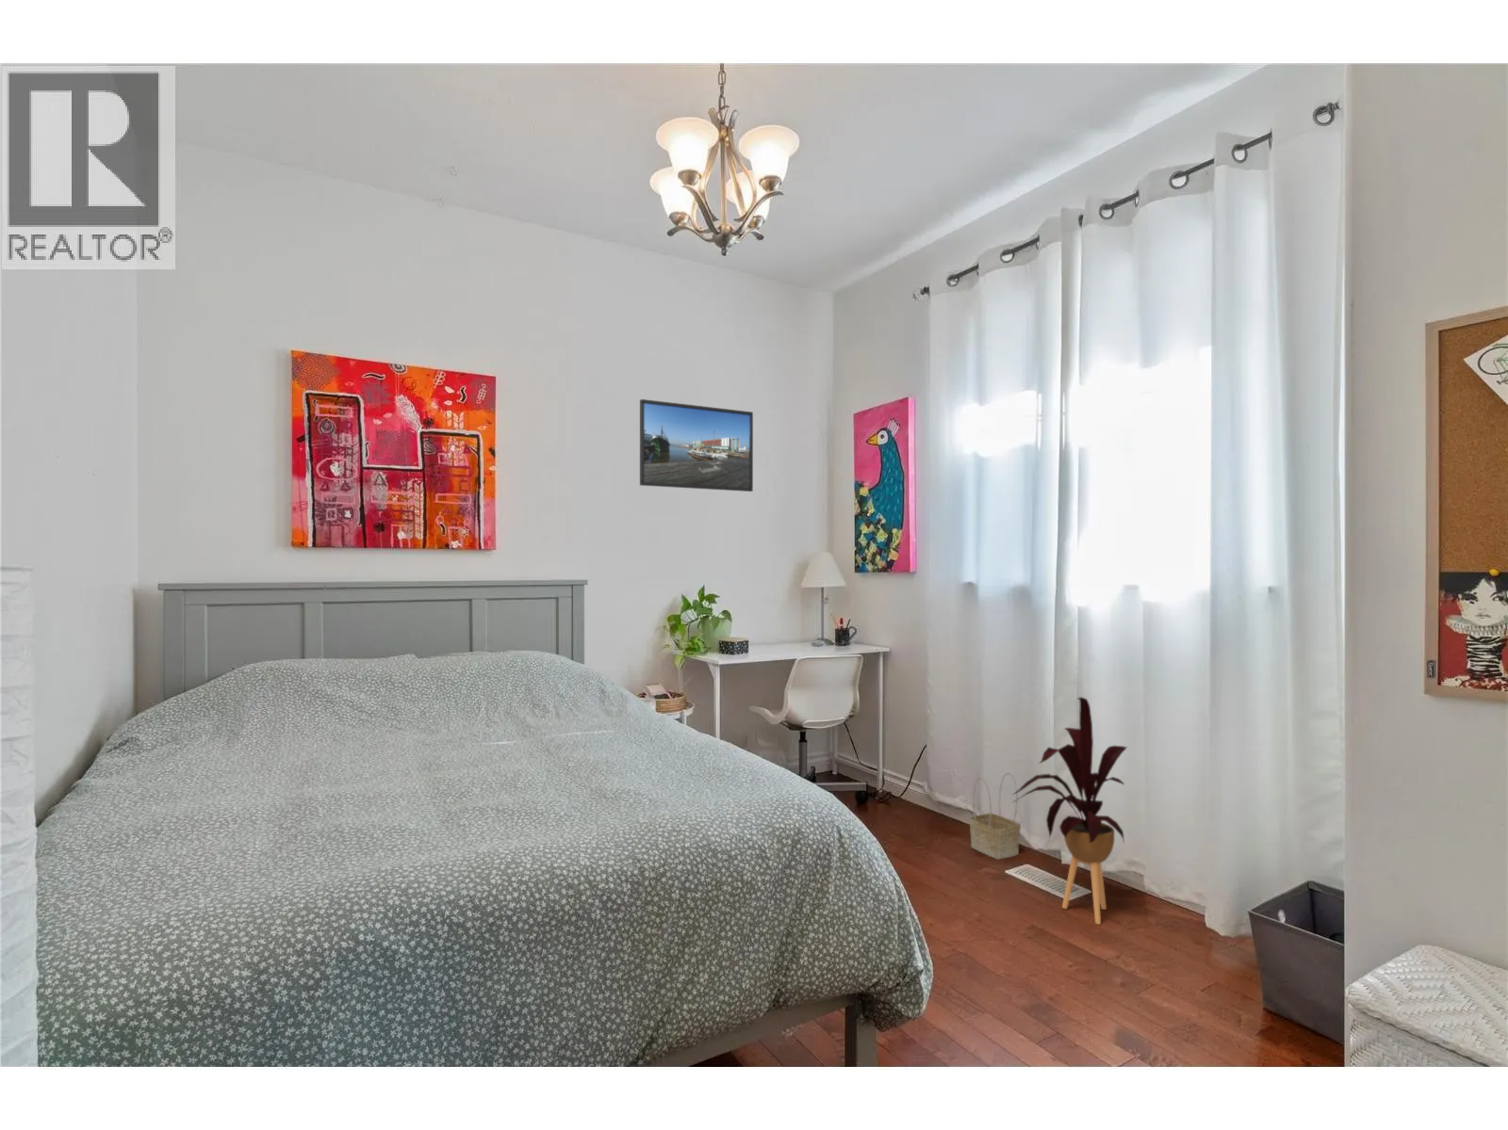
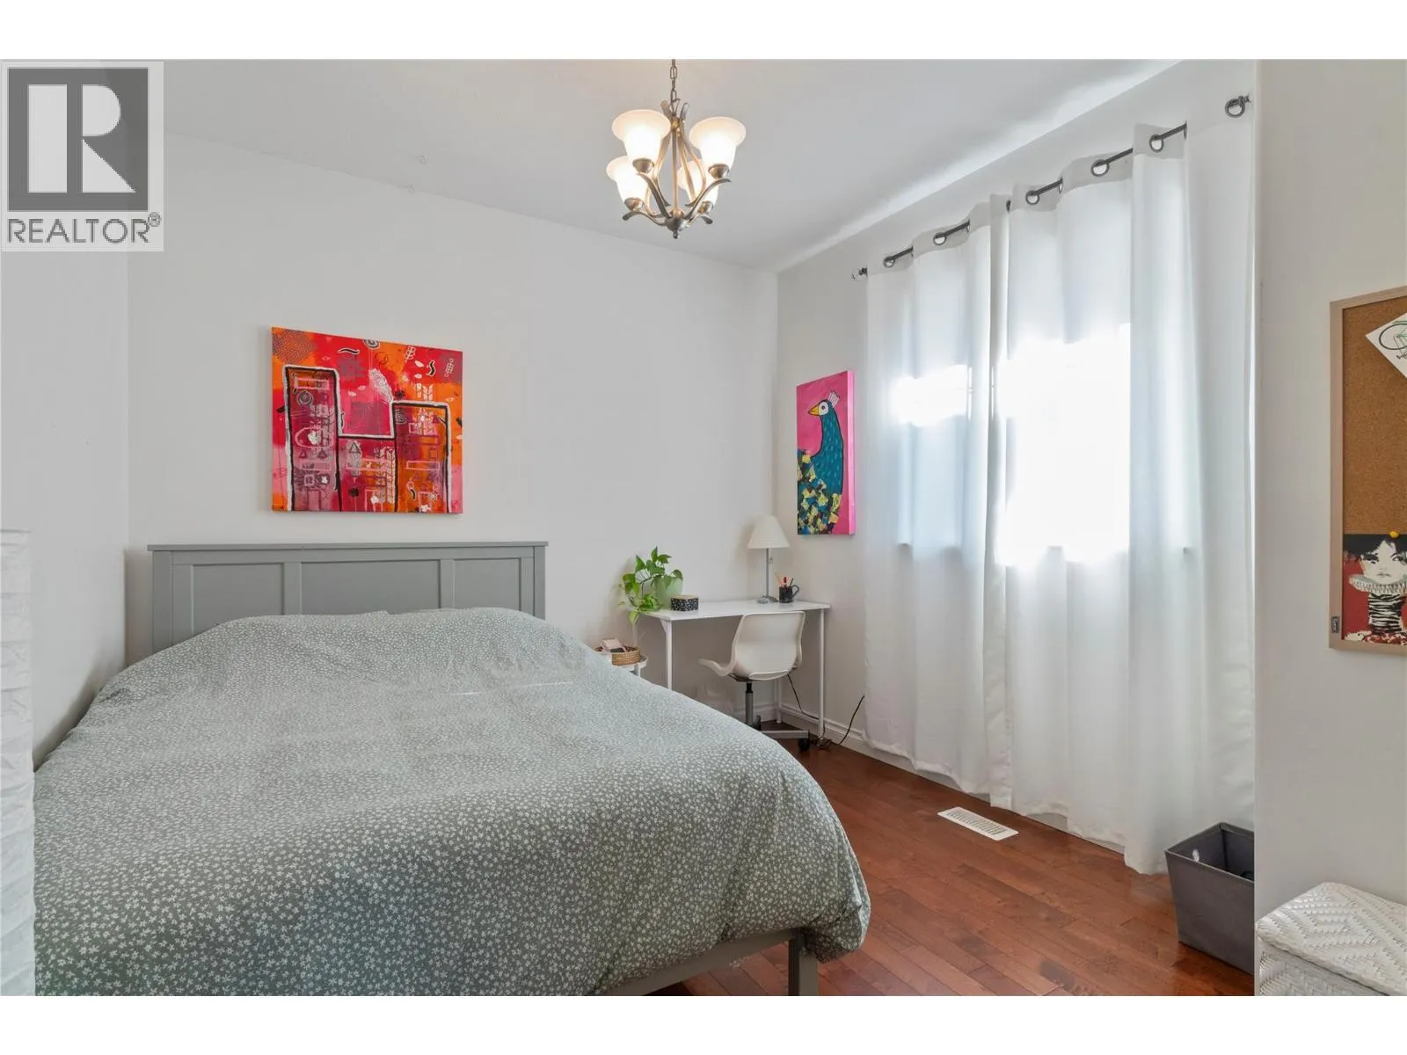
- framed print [639,399,754,493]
- basket [969,773,1021,861]
- house plant [1012,696,1128,926]
